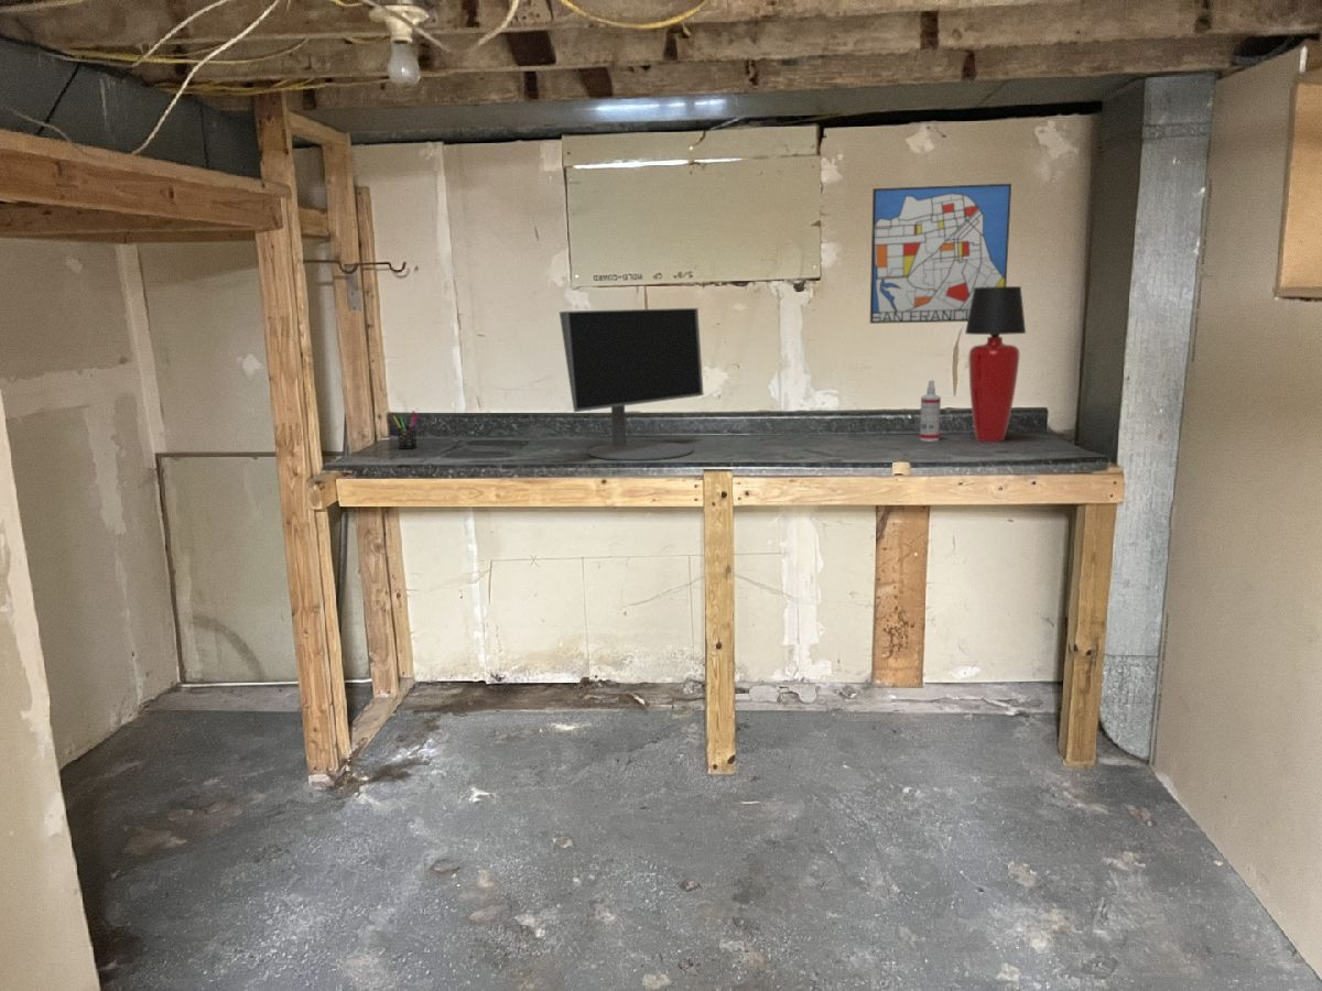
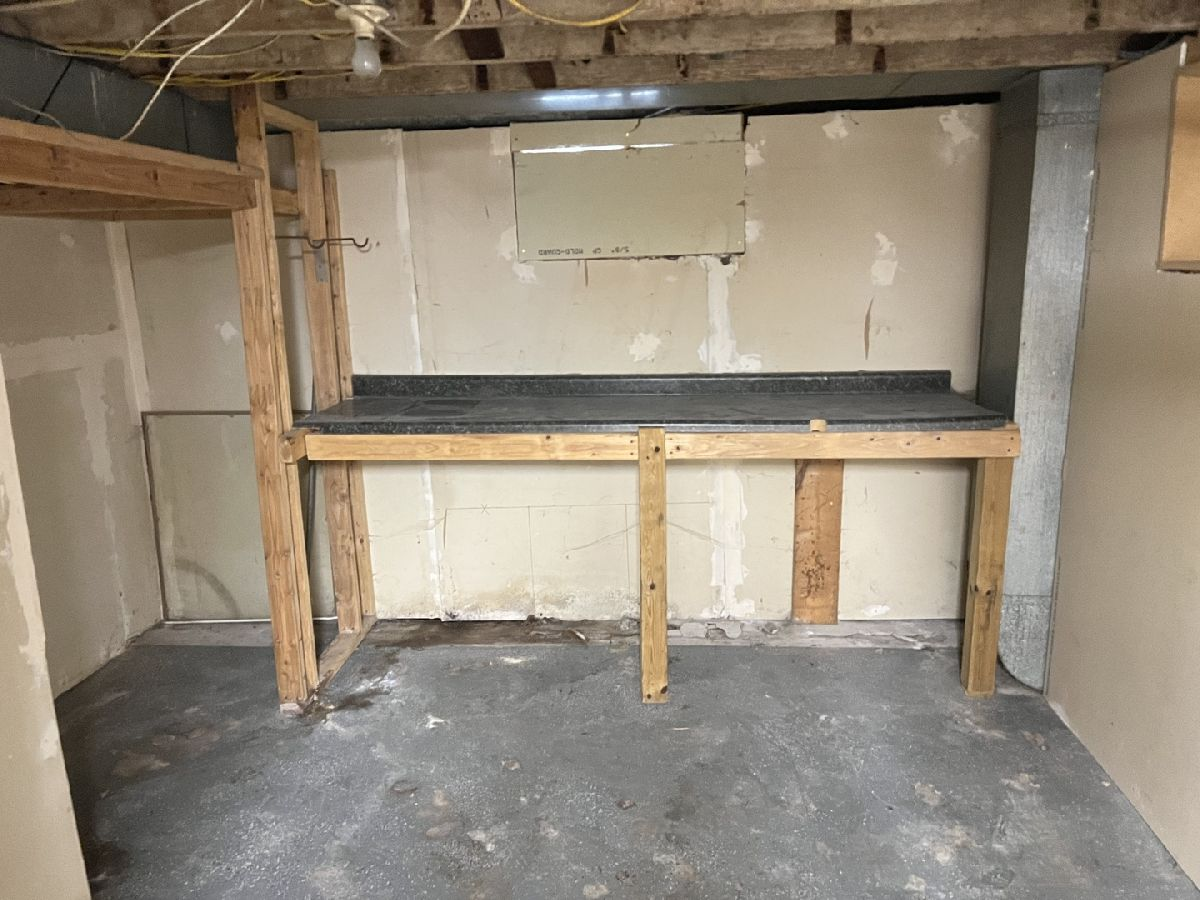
- table lamp [964,285,1027,443]
- spray bottle [919,379,942,443]
- wall art [869,183,1012,325]
- computer monitor [559,307,705,461]
- pen holder [392,410,421,450]
